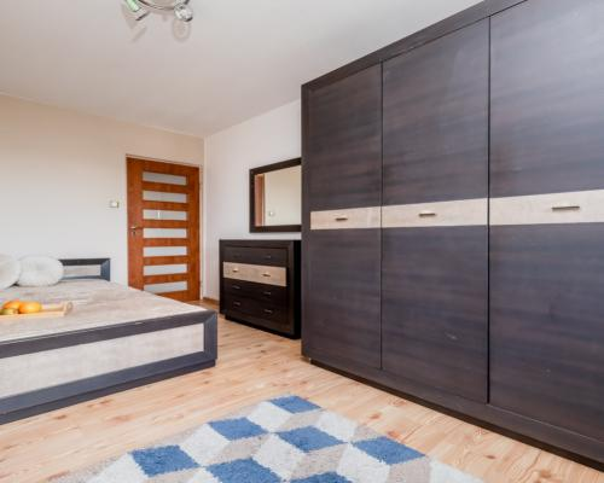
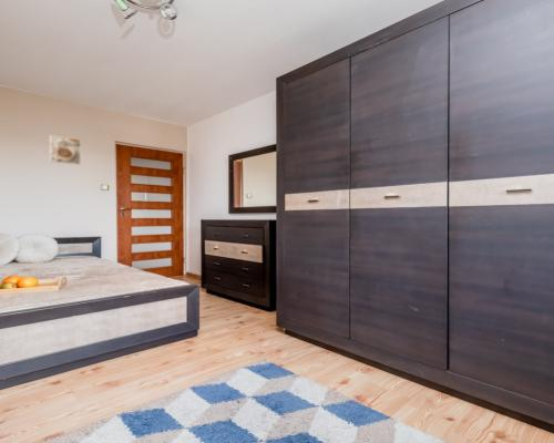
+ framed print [49,134,82,166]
